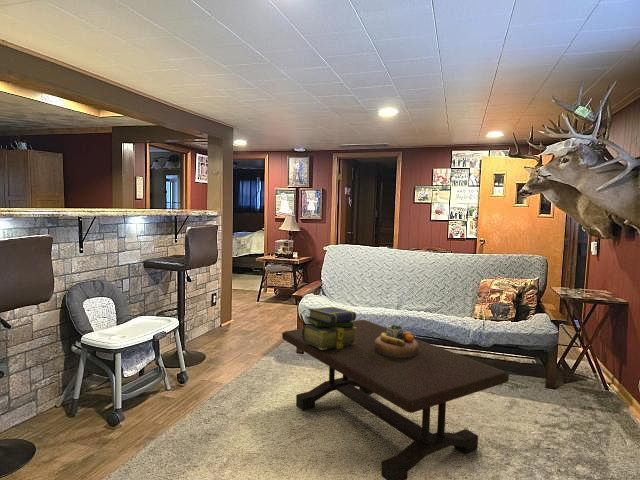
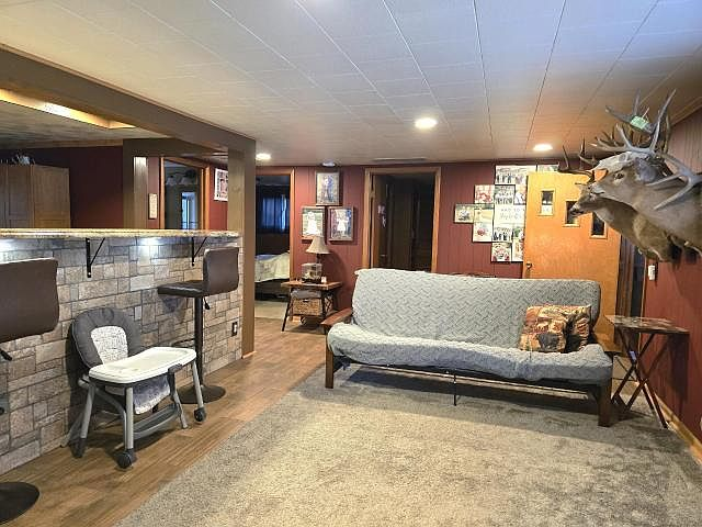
- decorative bowl [375,323,418,358]
- stack of books [302,306,357,350]
- coffee table [281,319,510,480]
